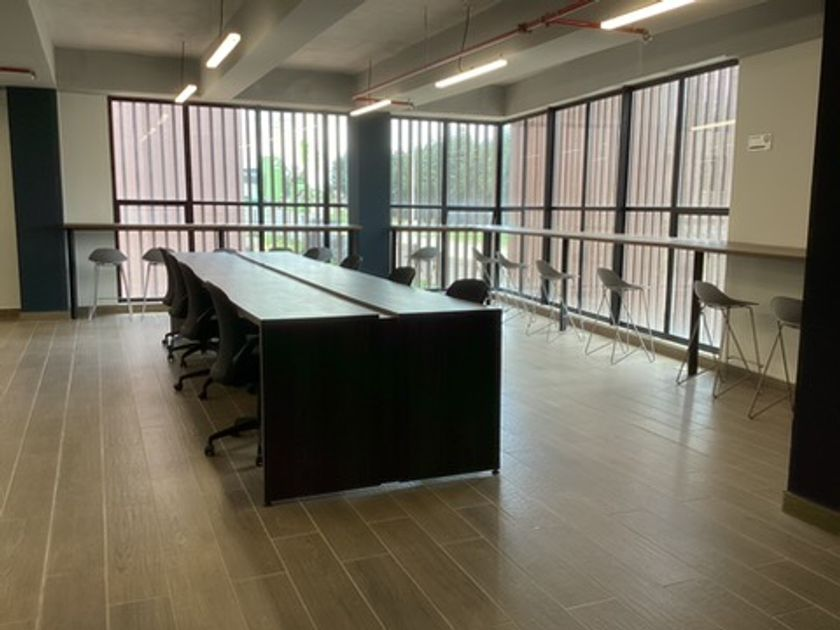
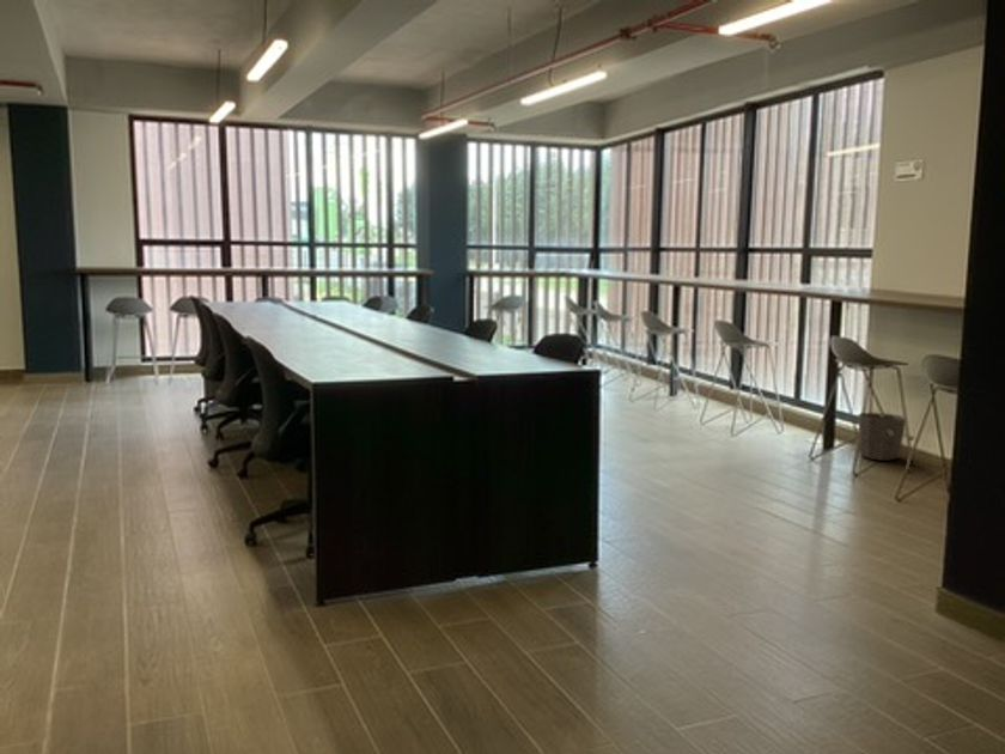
+ waste basket [857,412,907,462]
